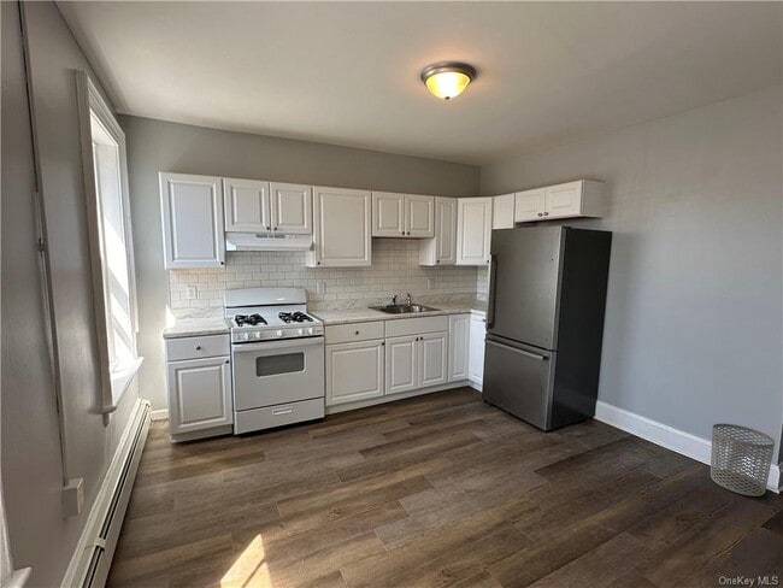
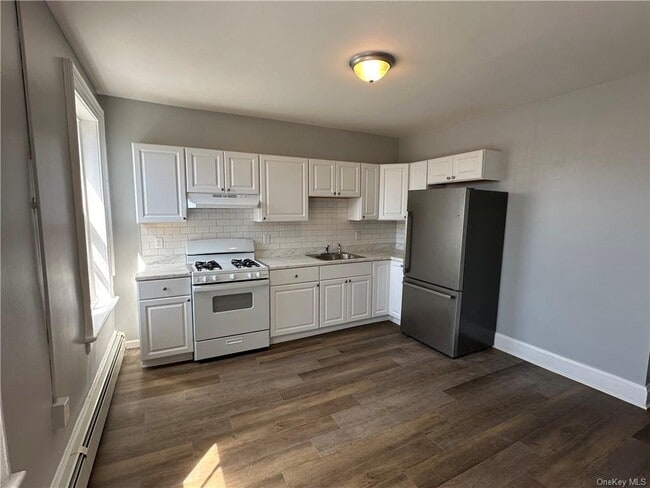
- waste bin [710,423,776,498]
